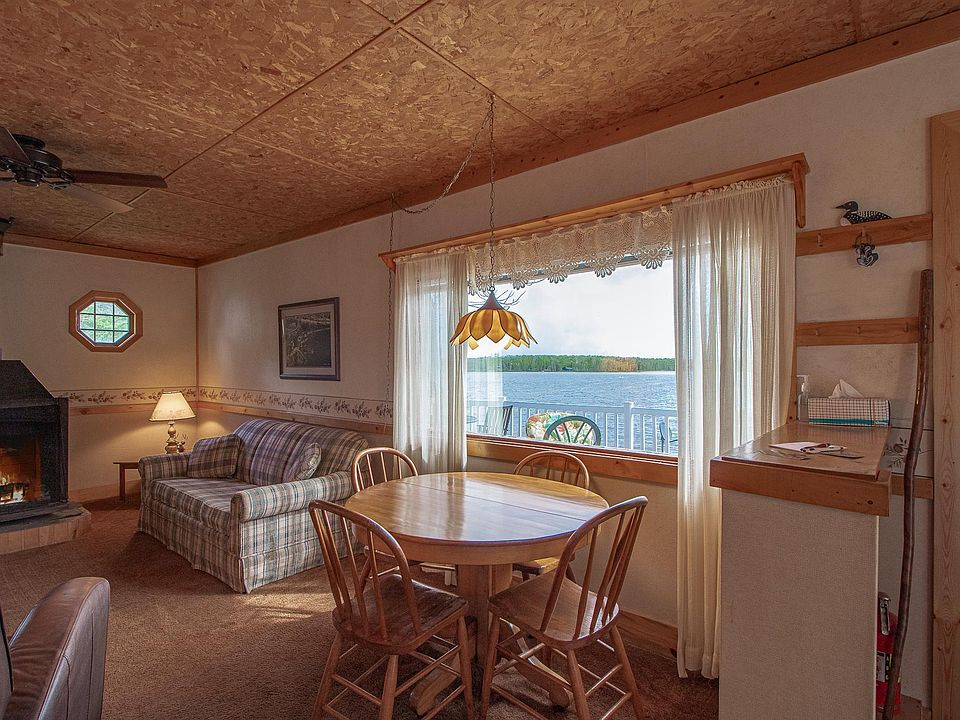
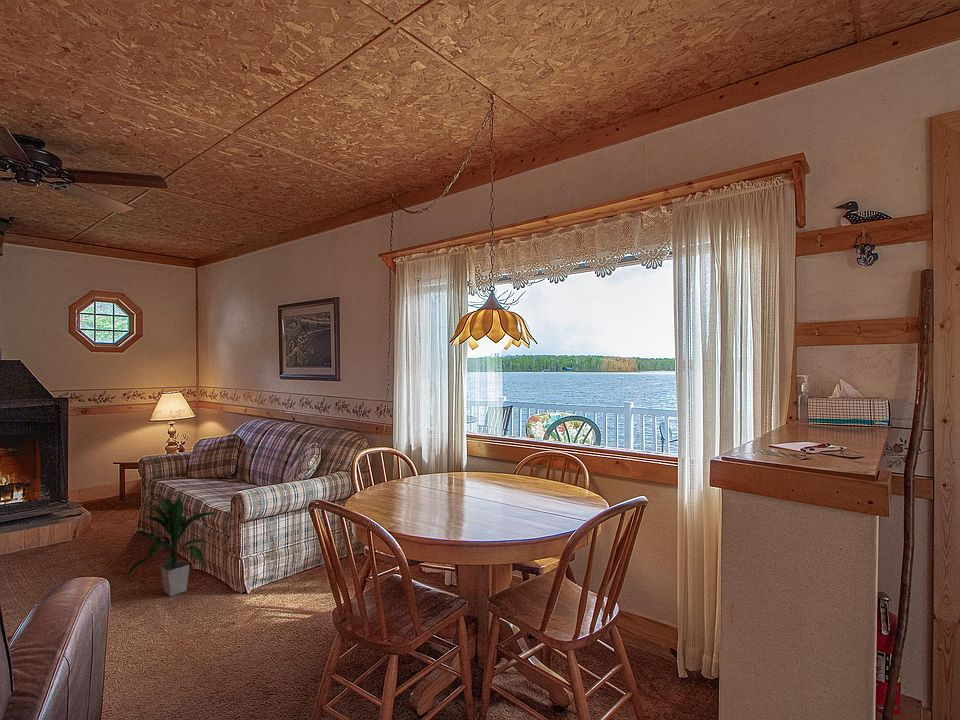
+ indoor plant [123,493,217,597]
